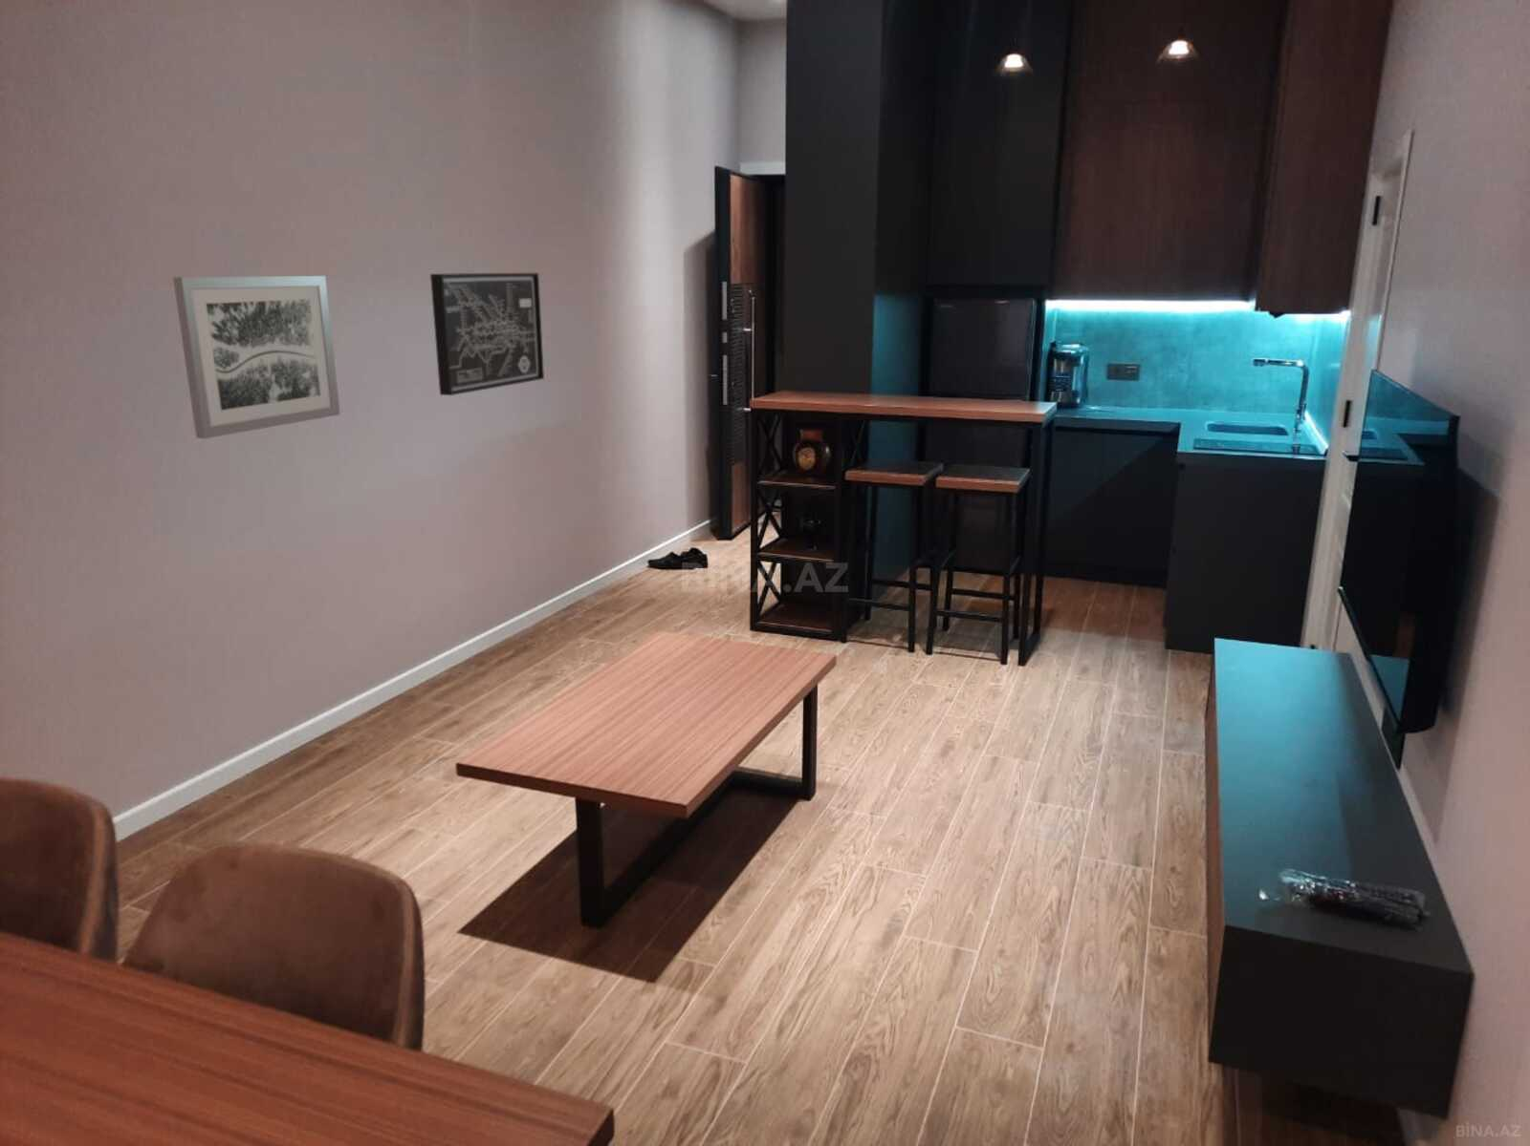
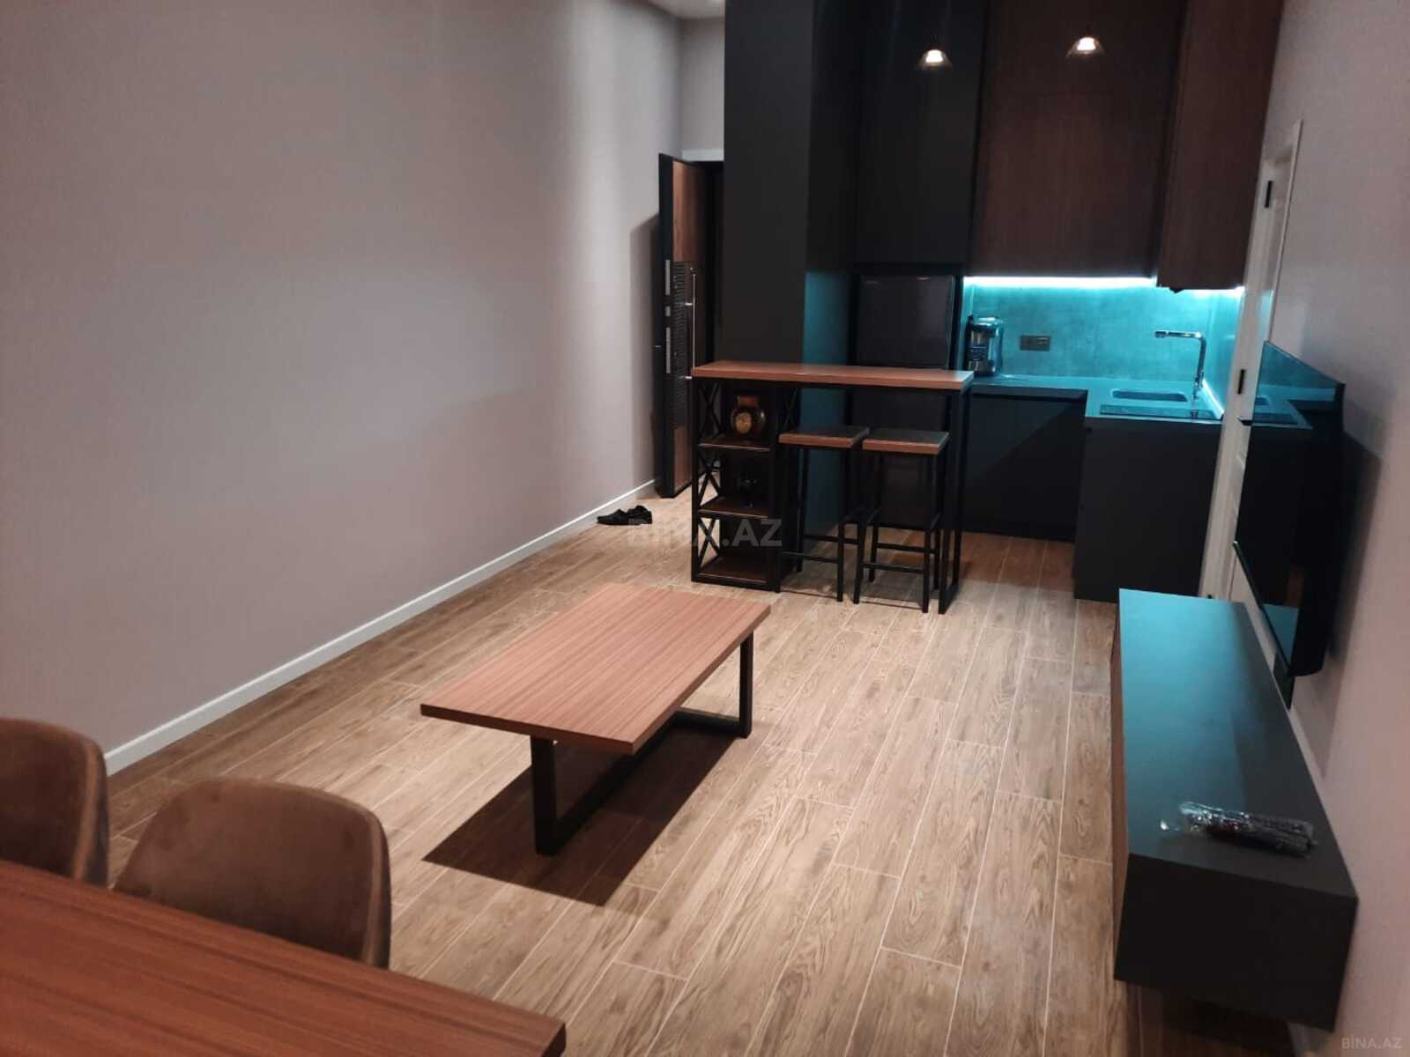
- wall art [429,272,545,396]
- wall art [172,274,341,439]
